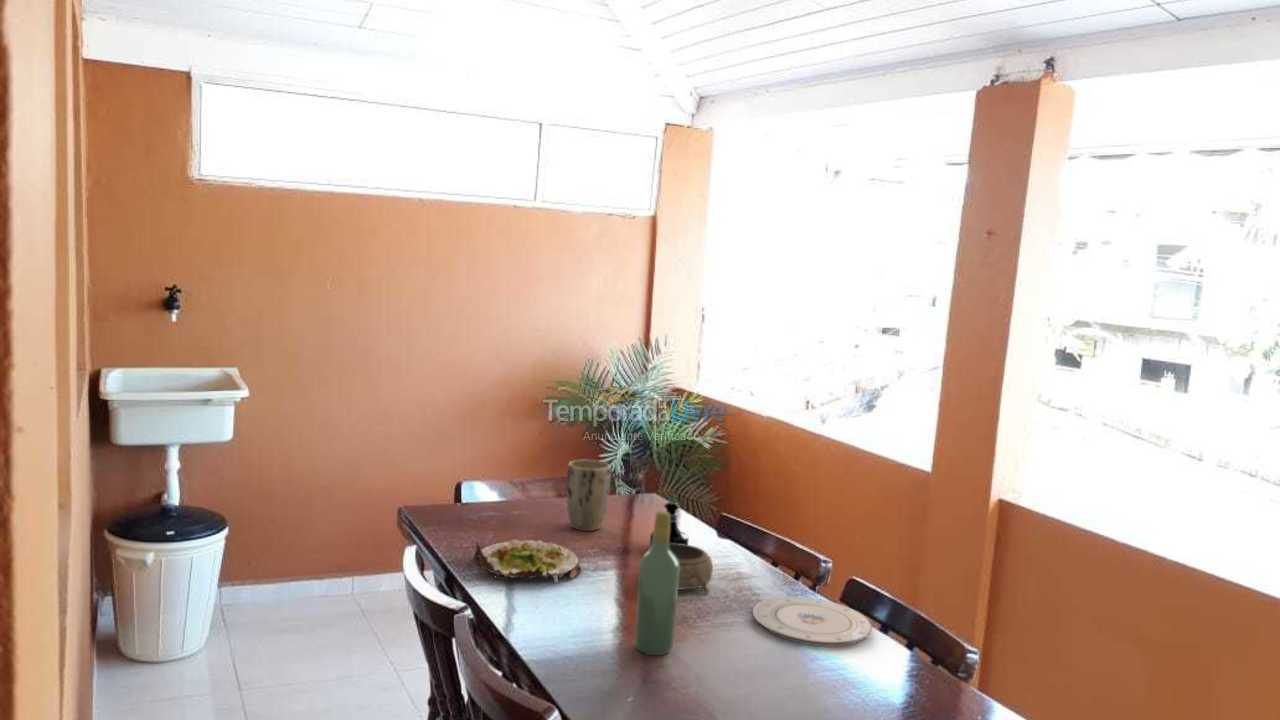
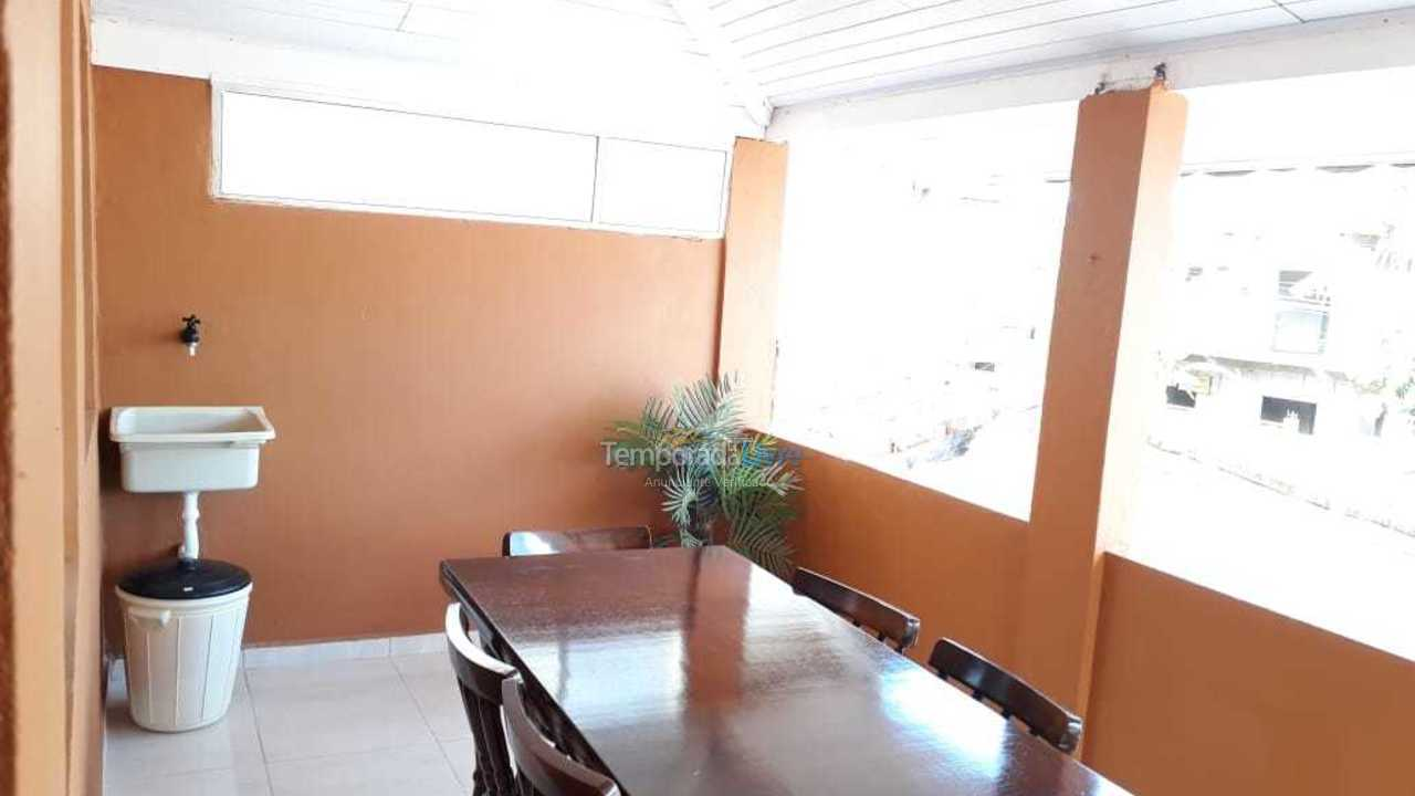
- plate [752,596,874,647]
- salad plate [473,539,582,584]
- plant pot [565,459,612,532]
- decorative bowl [636,543,714,595]
- wine bottle [634,510,680,656]
- tequila bottle [649,501,690,547]
